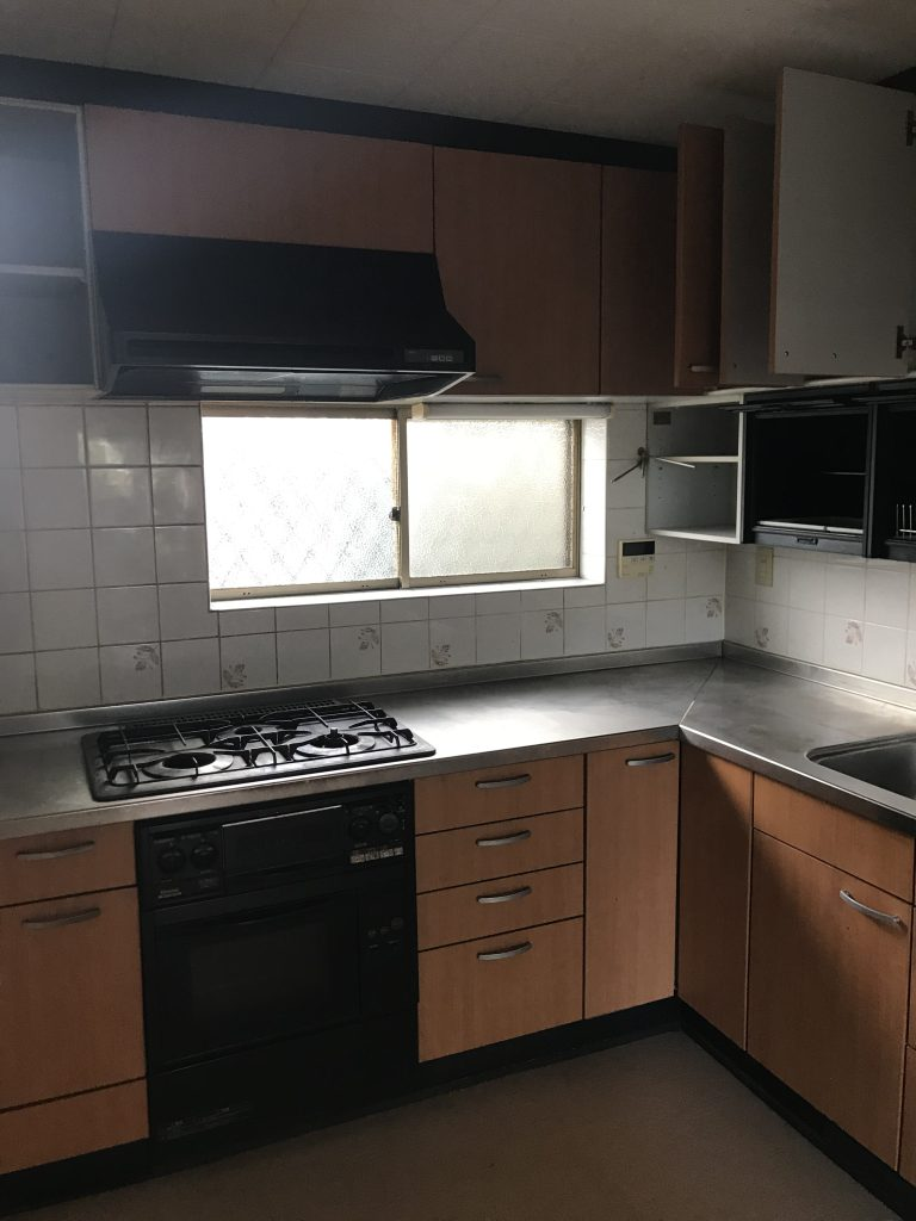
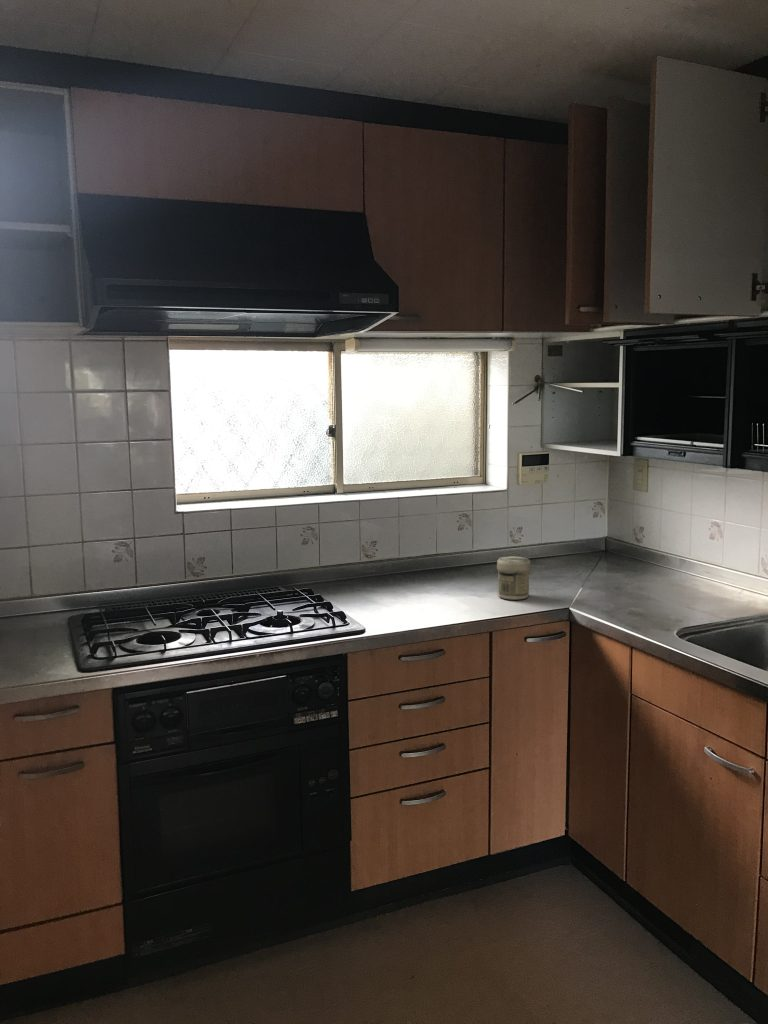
+ jar [496,555,532,601]
